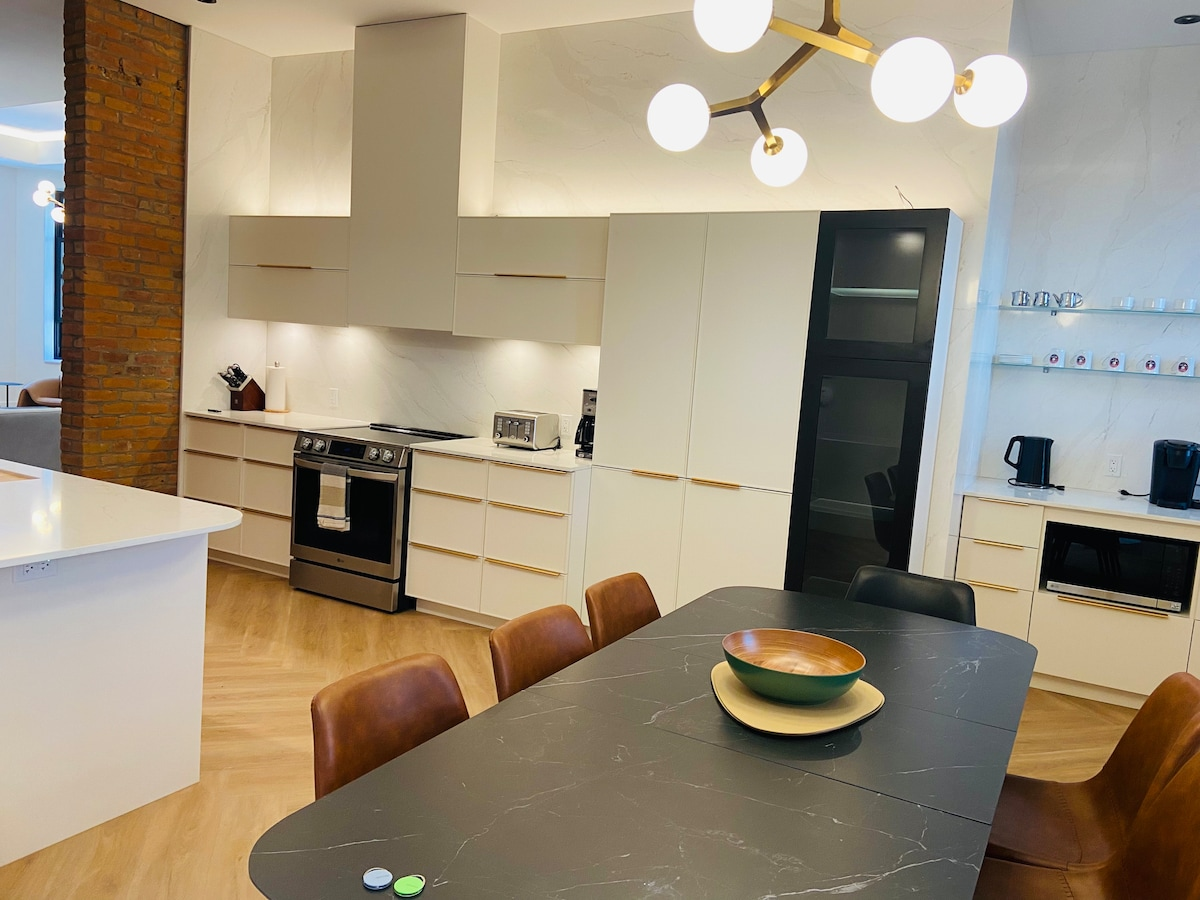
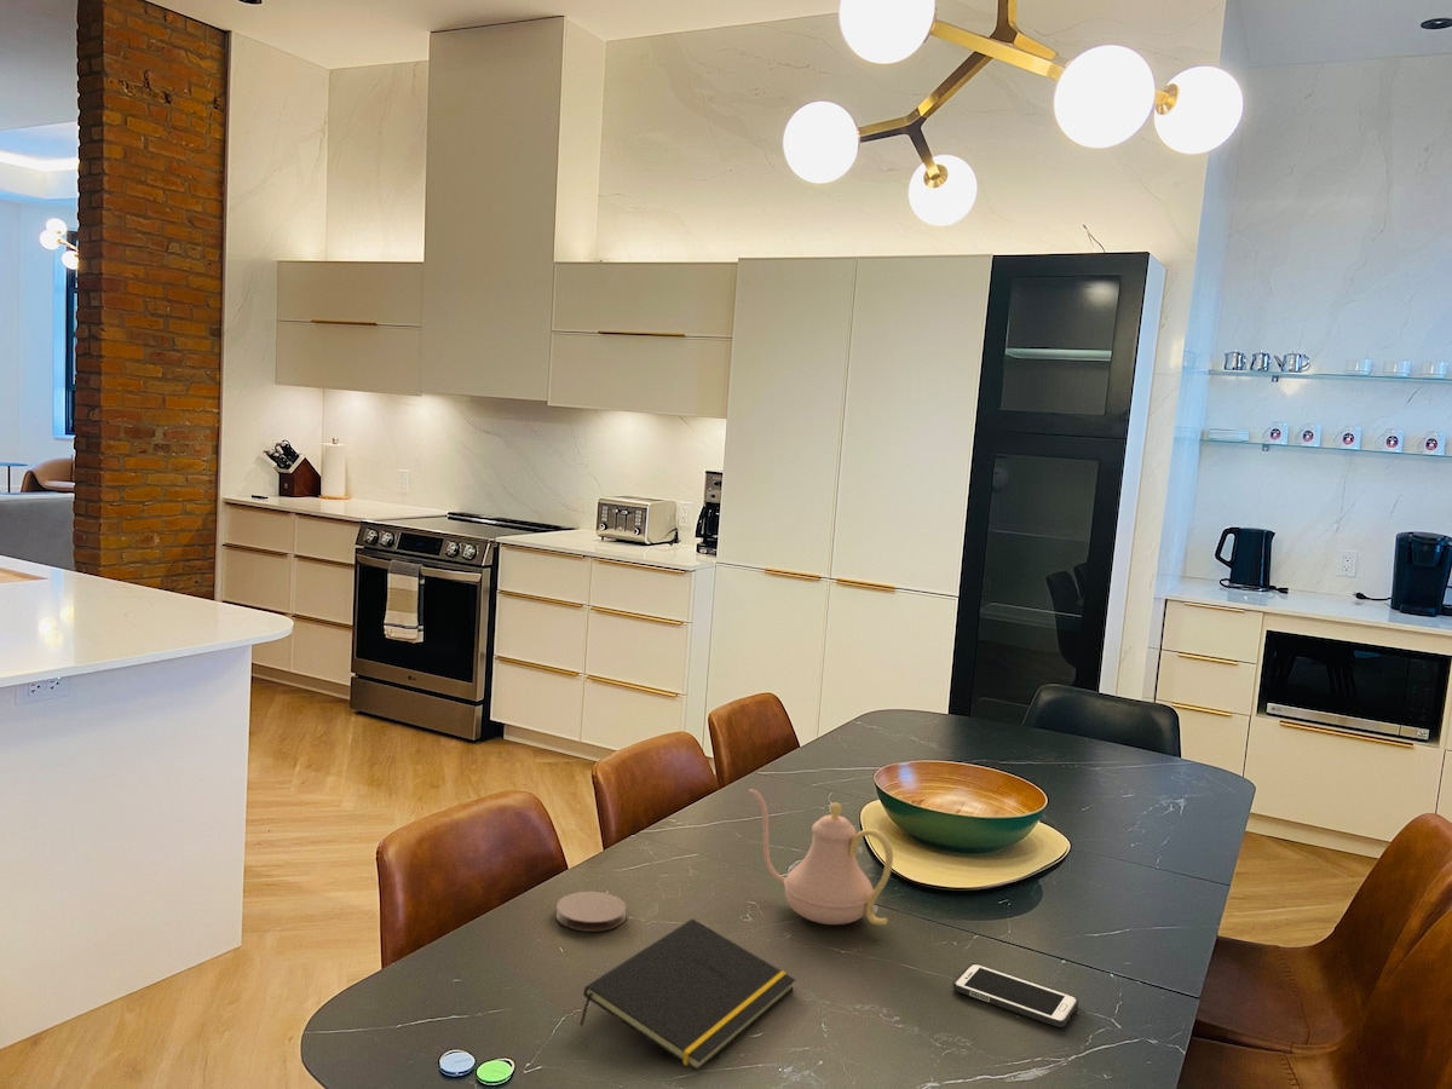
+ teapot [748,789,894,927]
+ cell phone [951,962,1079,1028]
+ notepad [578,917,797,1073]
+ coaster [555,891,628,933]
